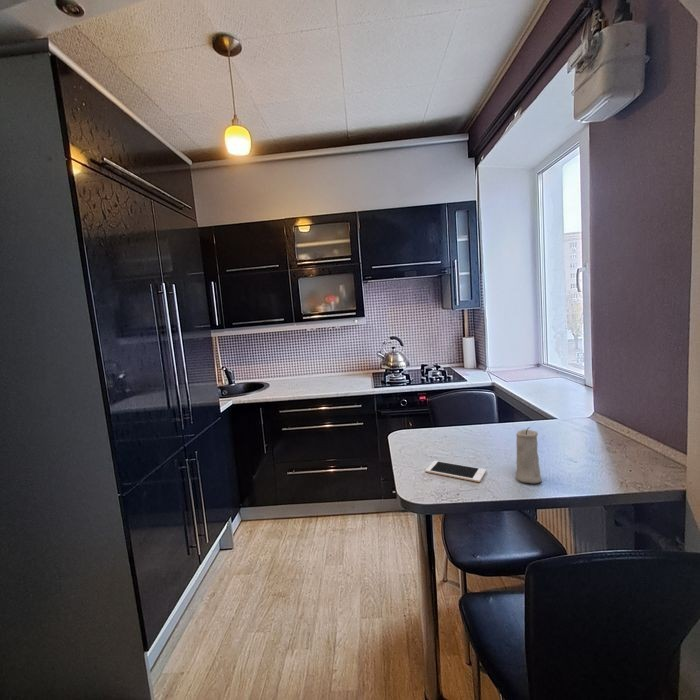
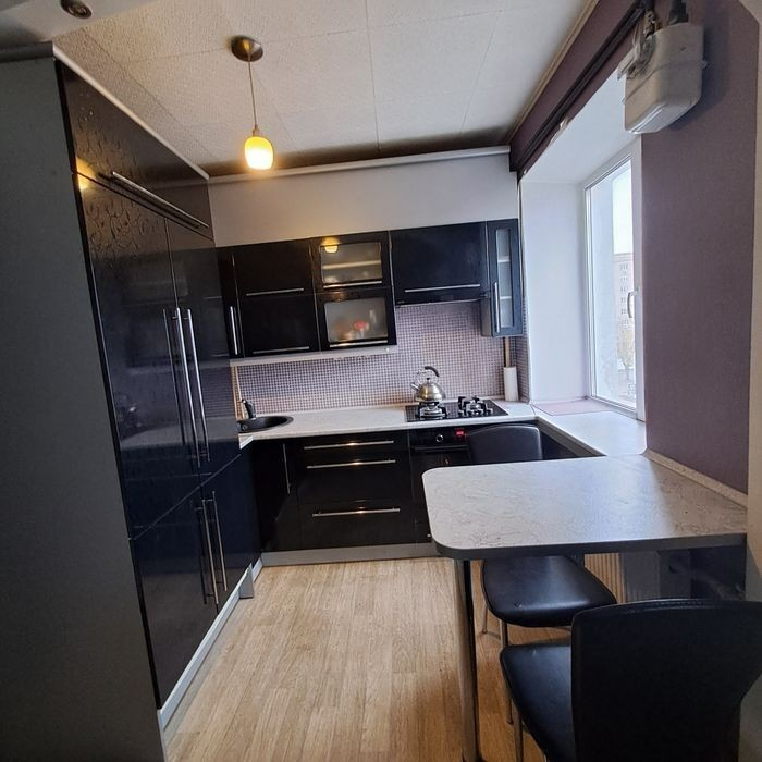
- cell phone [425,460,487,483]
- candle [515,426,543,484]
